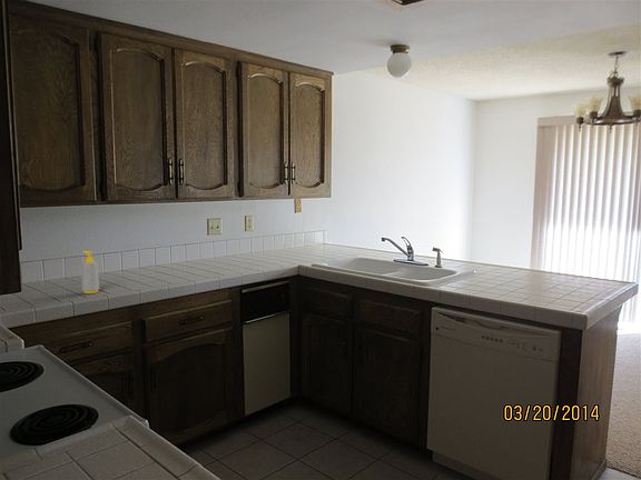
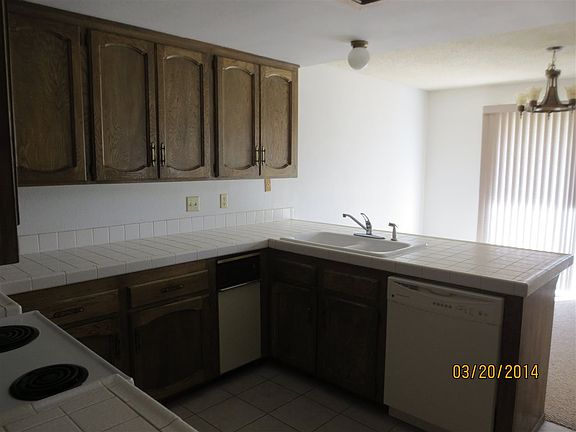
- soap bottle [80,250,100,294]
